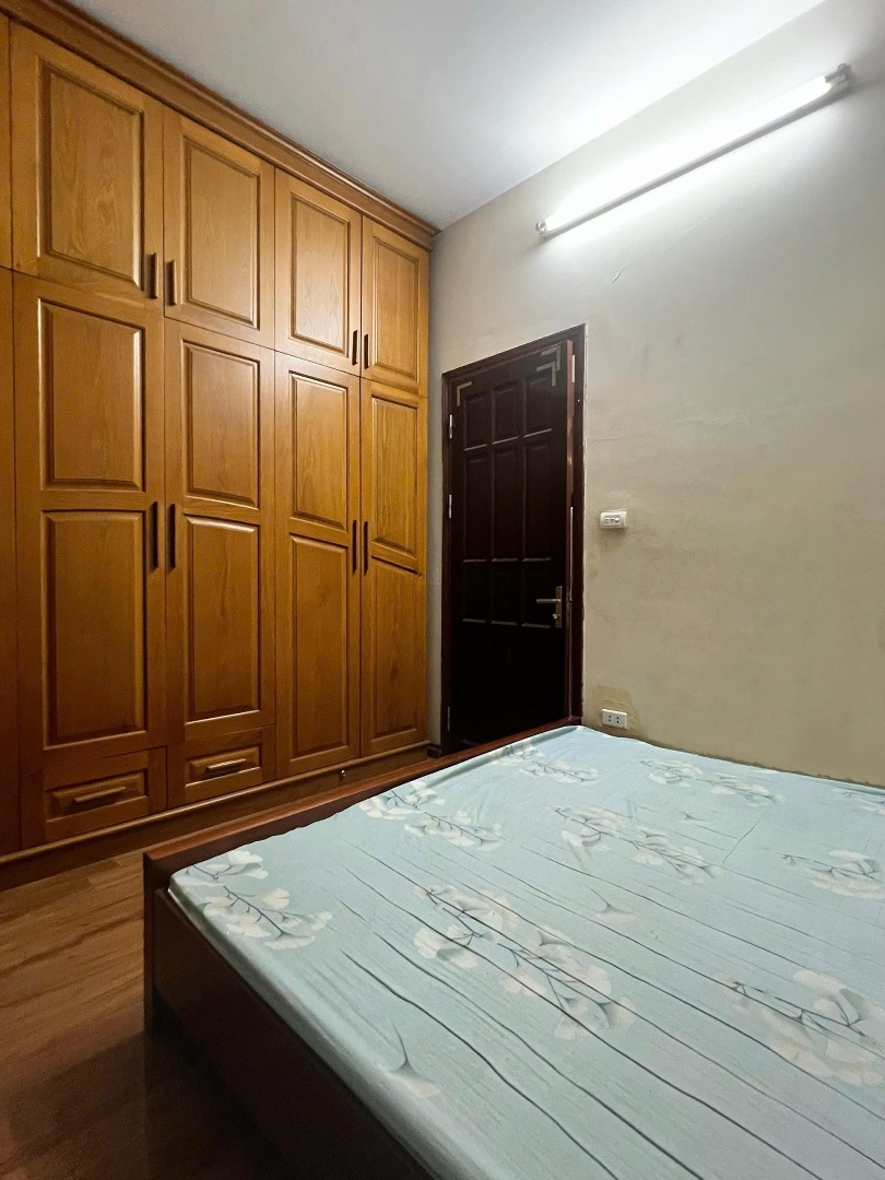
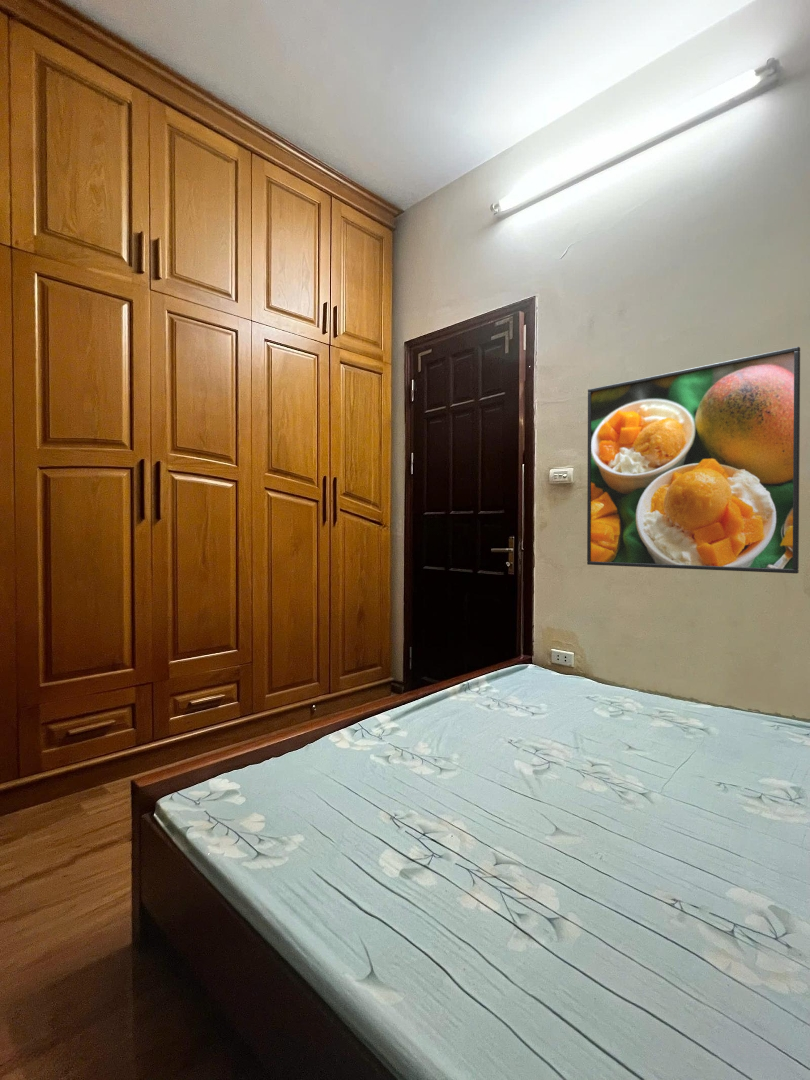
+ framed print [586,346,801,574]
